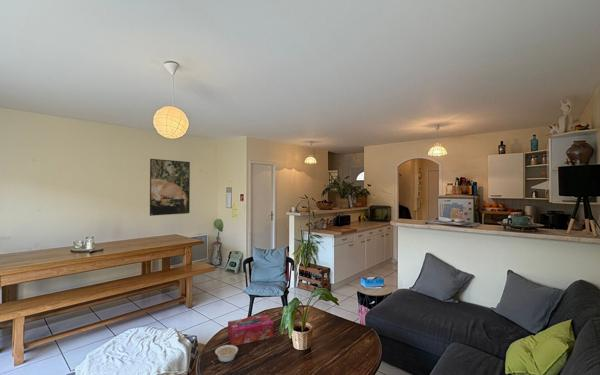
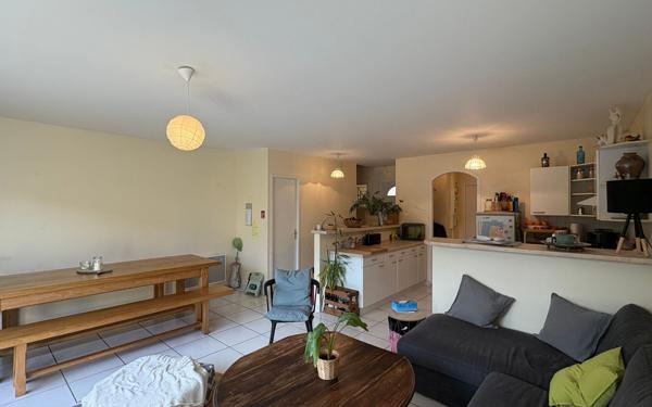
- legume [214,344,239,363]
- tissue box [227,313,274,346]
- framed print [149,158,191,217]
